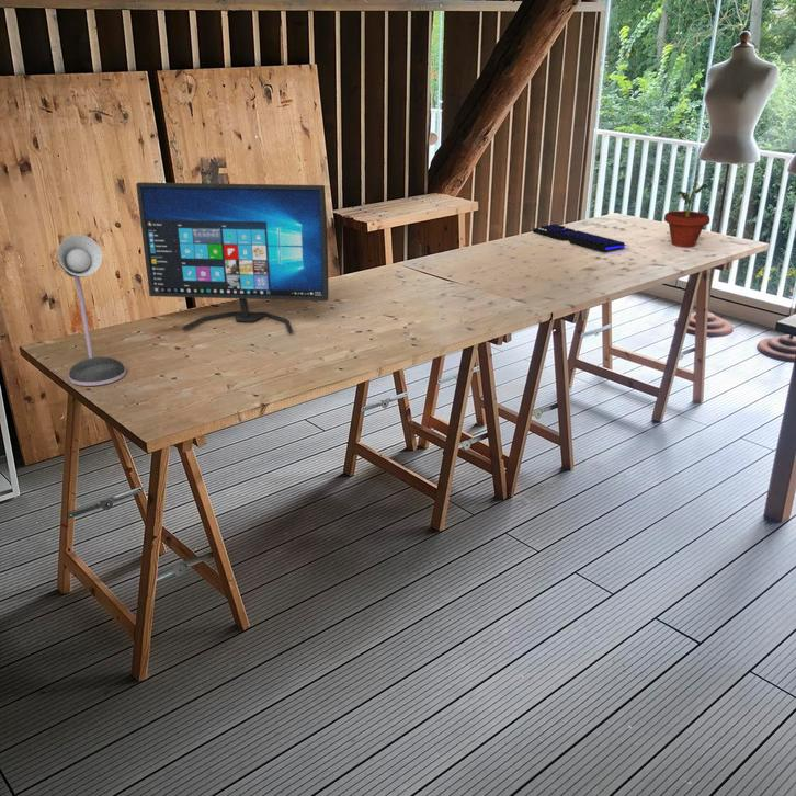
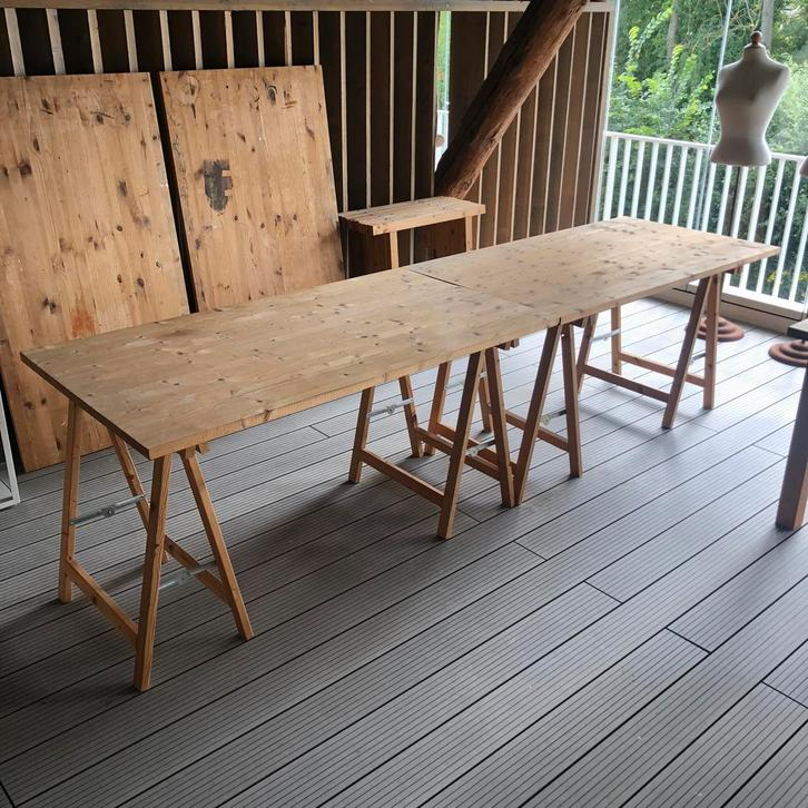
- keyboard [532,223,628,253]
- desk lamp [56,234,127,387]
- computer monitor [135,181,329,334]
- potted plant [663,173,710,248]
